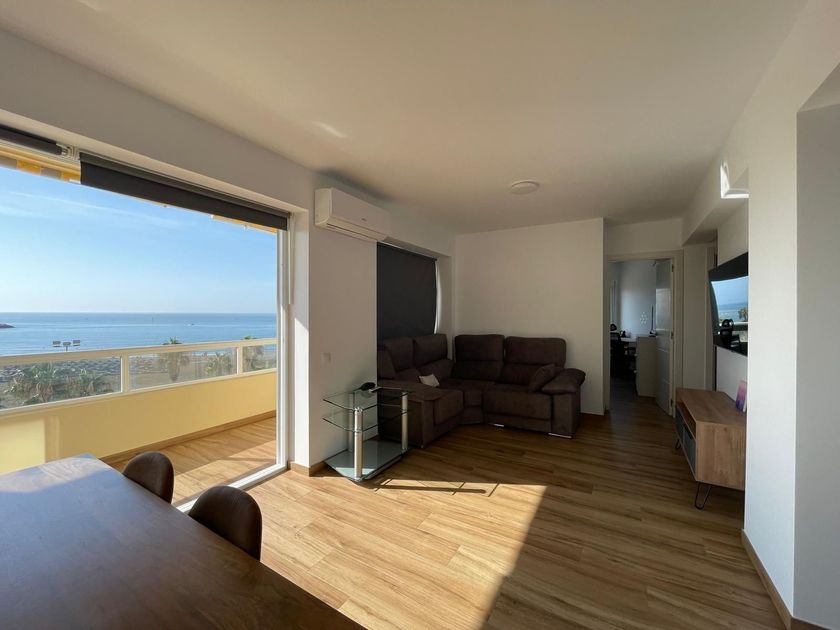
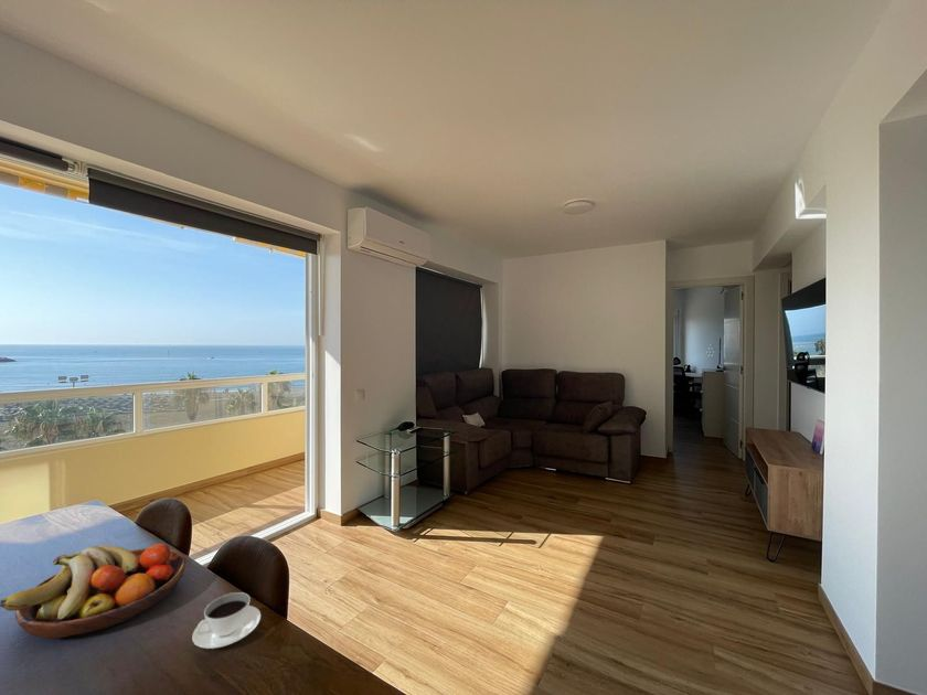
+ cup [191,591,262,650]
+ fruit bowl [0,543,187,640]
